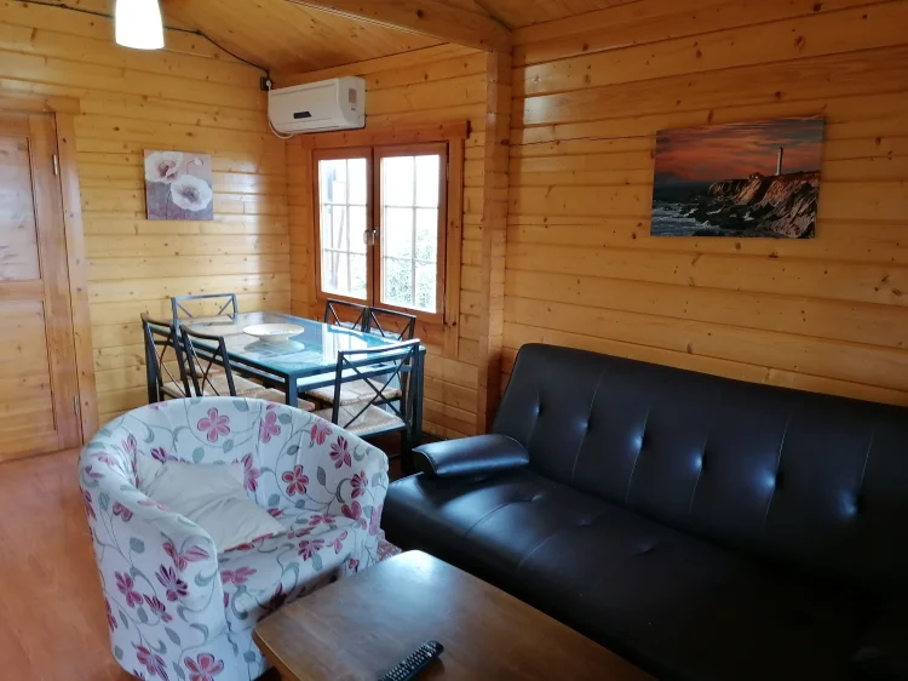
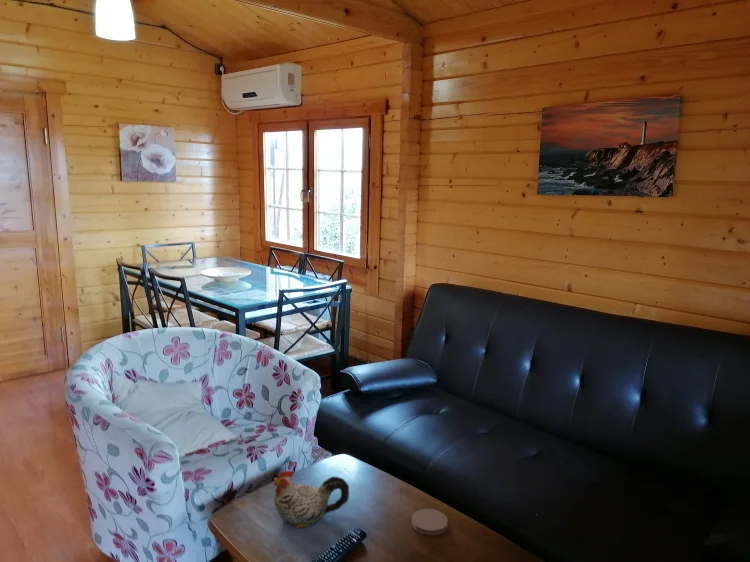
+ chicken figurine [272,470,350,529]
+ coaster [411,508,449,536]
